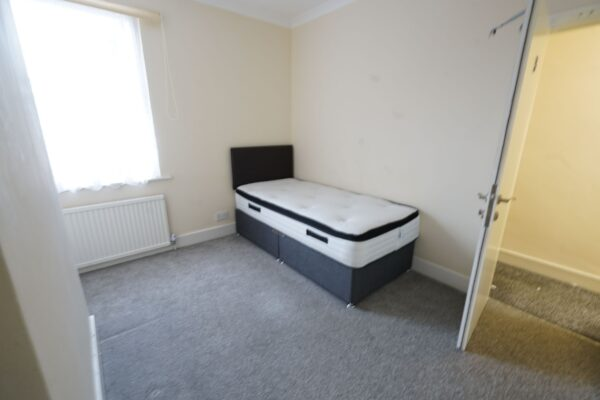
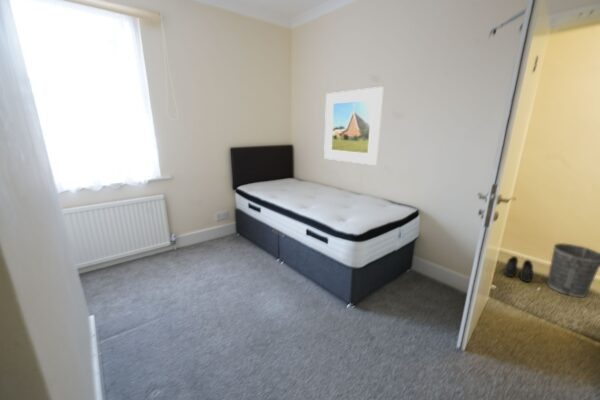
+ wastebasket [546,242,600,299]
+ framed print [323,86,385,166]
+ boots [503,255,535,283]
